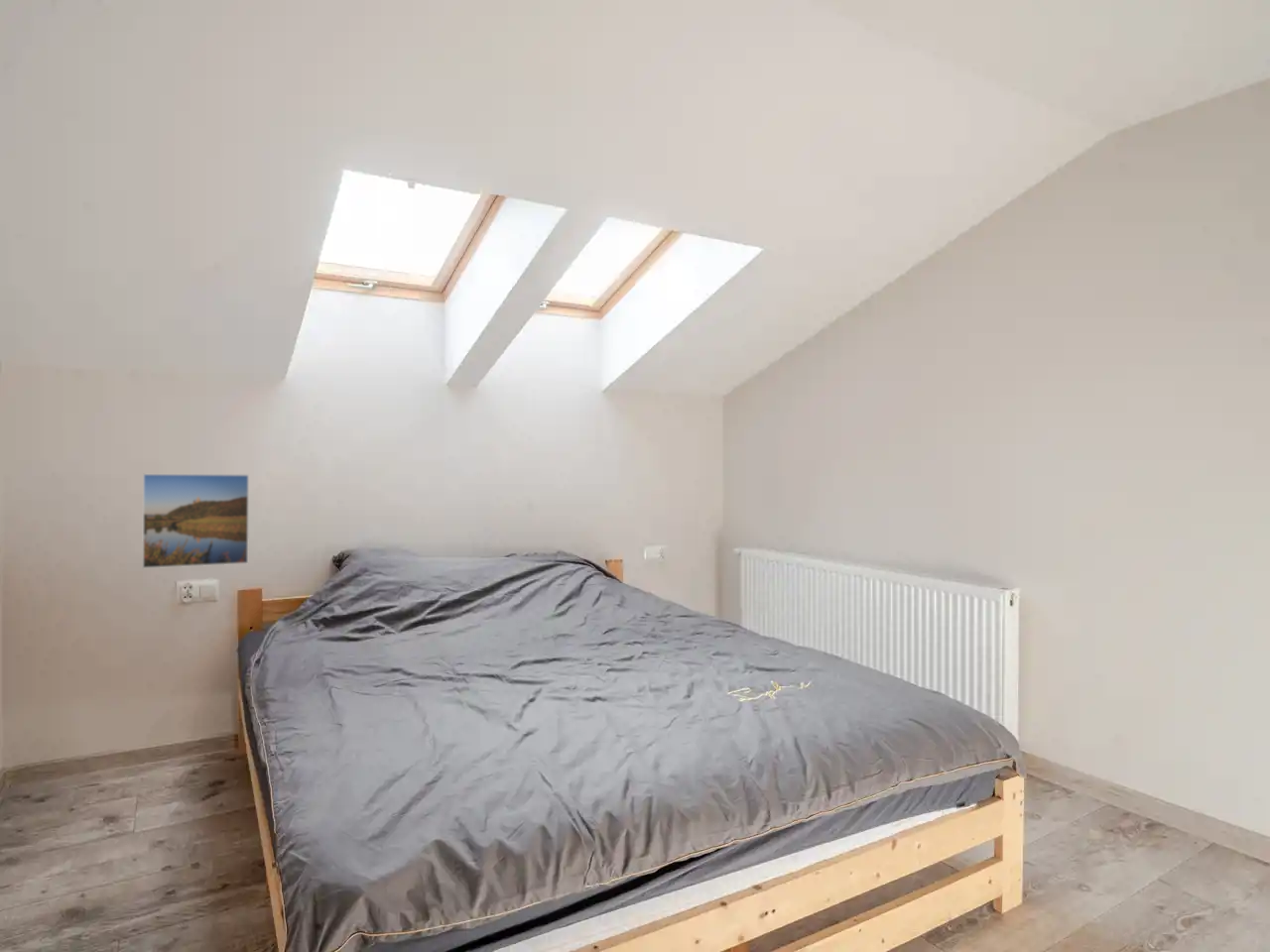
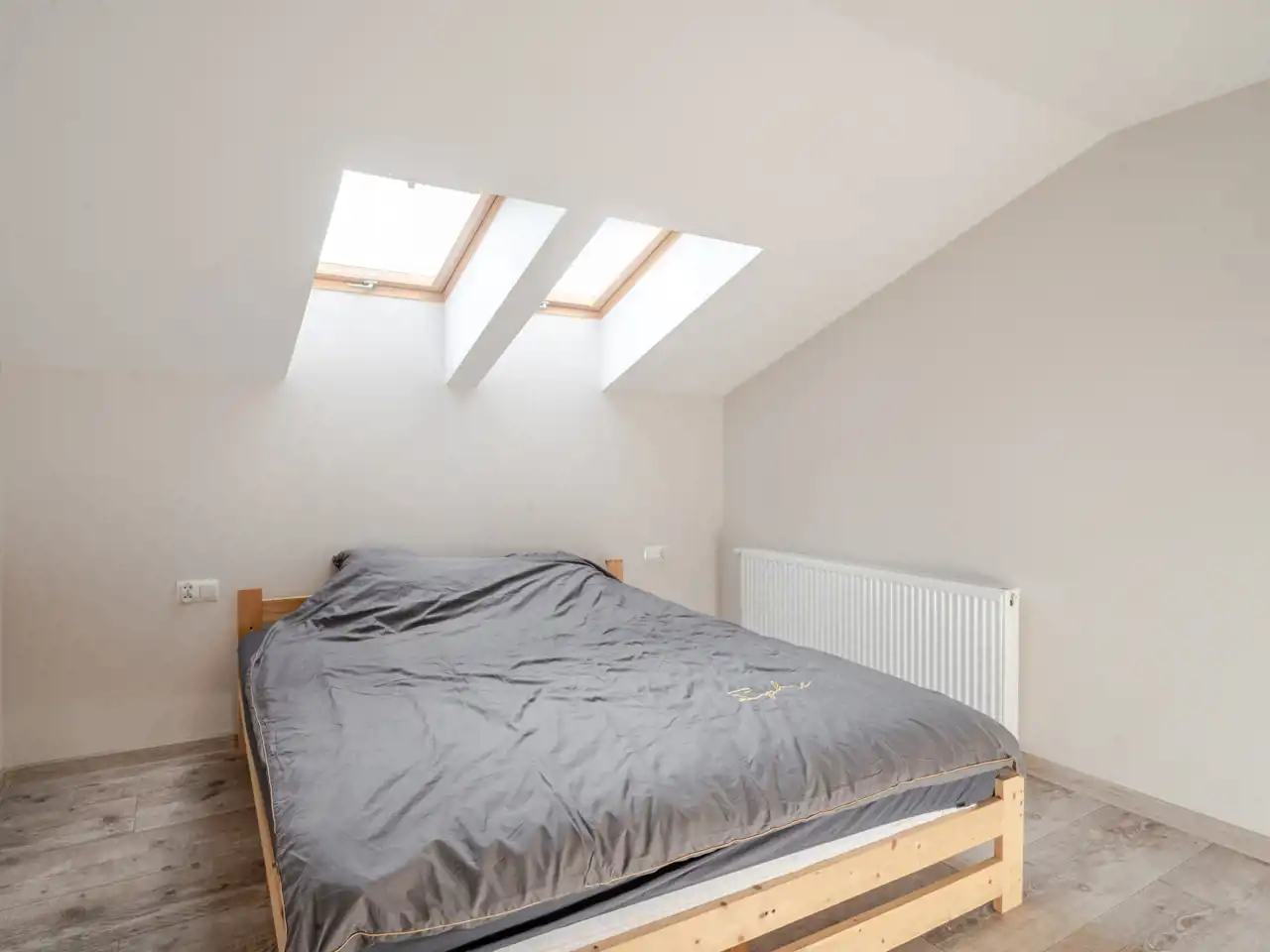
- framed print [141,473,250,569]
